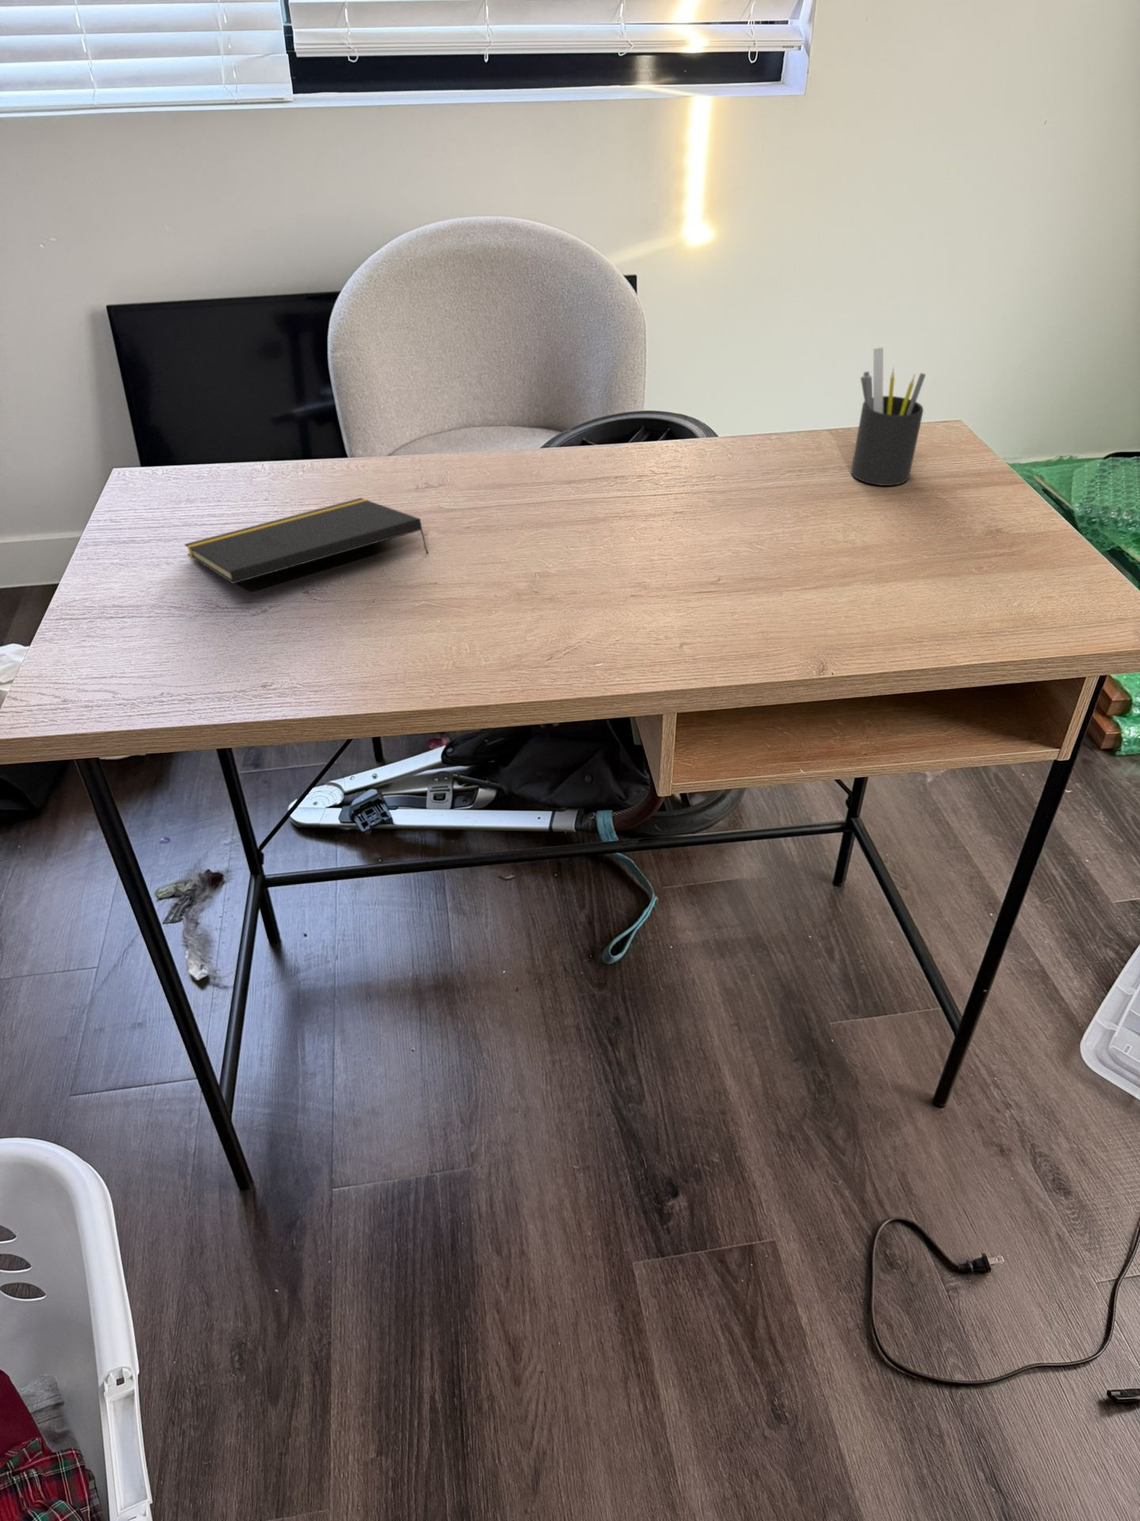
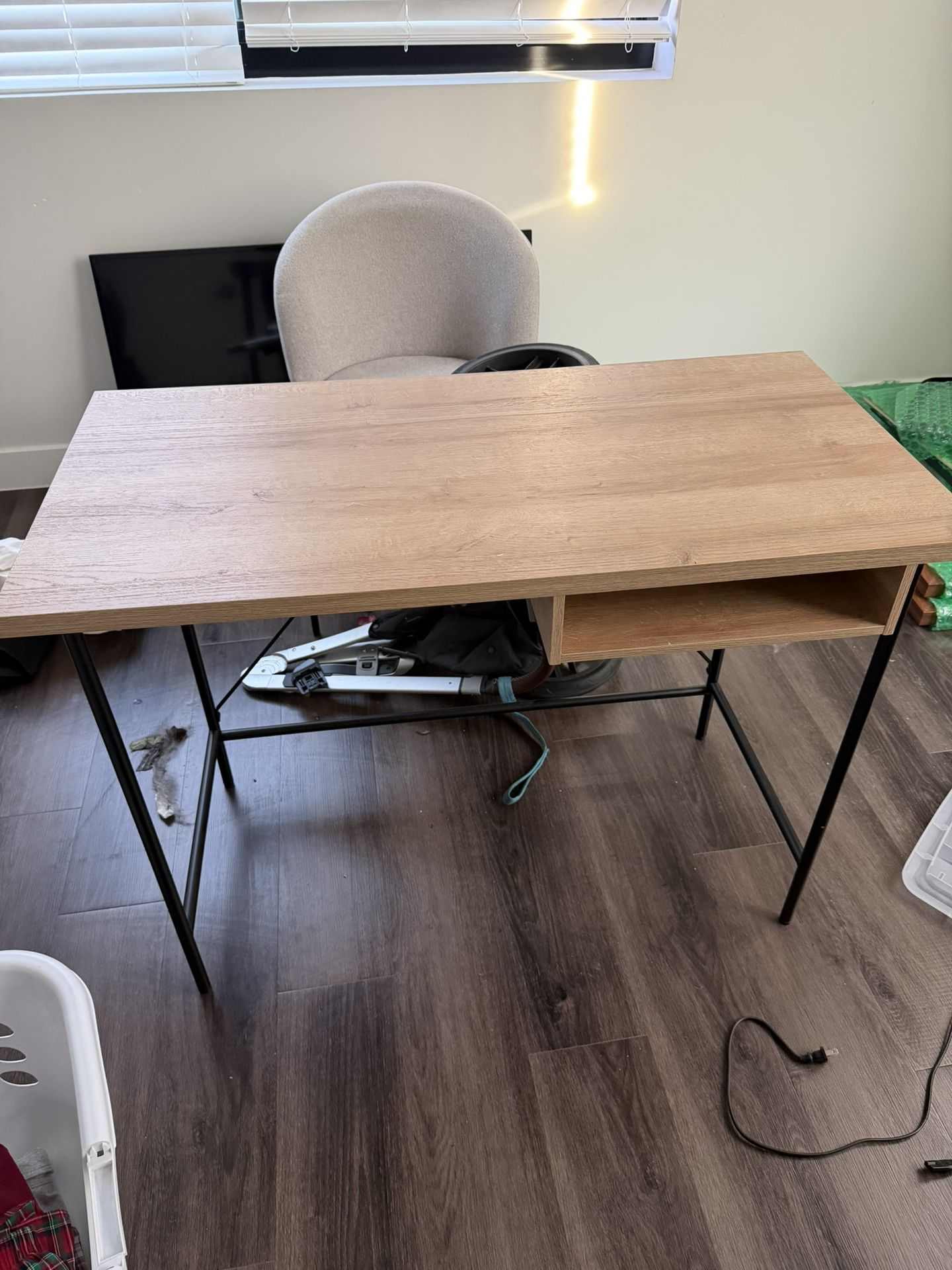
- notepad [183,497,429,584]
- pen holder [850,346,926,486]
